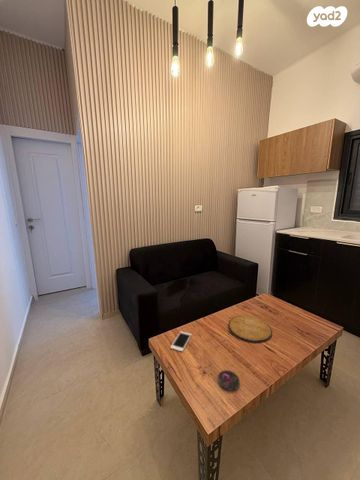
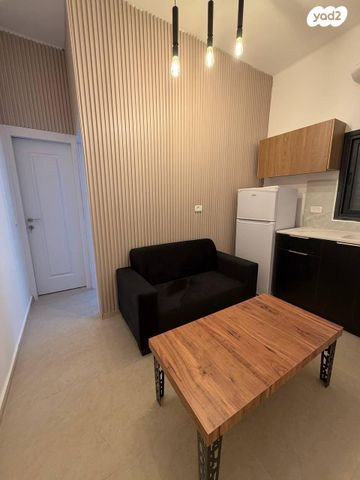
- plate [227,315,273,343]
- cell phone [170,331,192,353]
- coaster [217,369,240,392]
